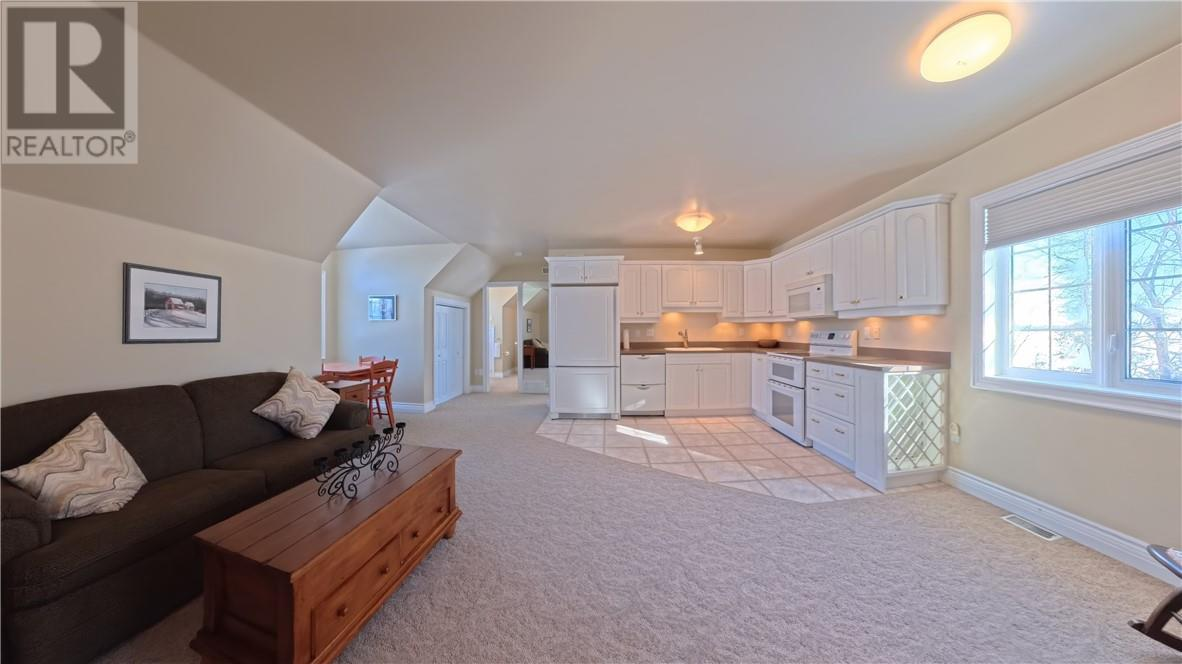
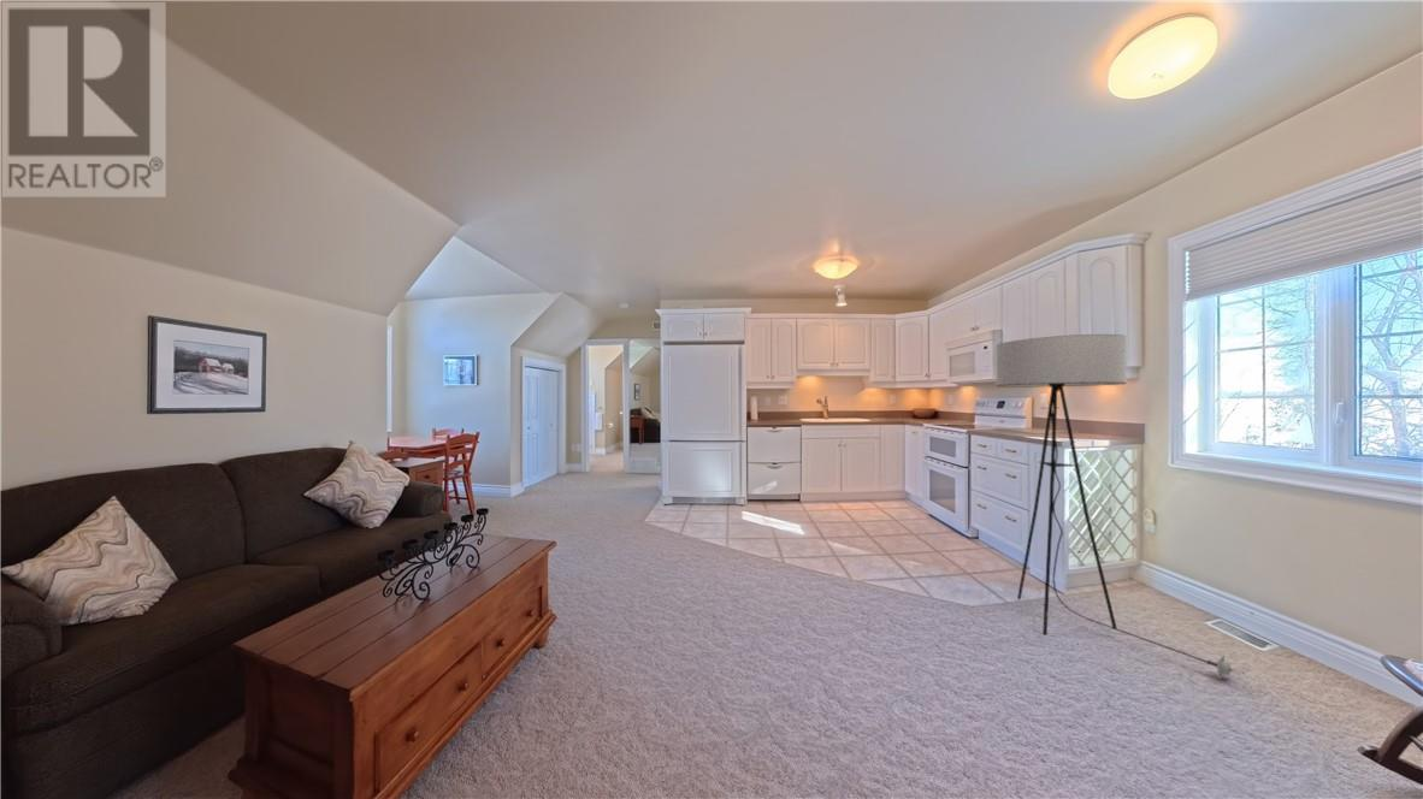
+ floor lamp [996,333,1242,680]
